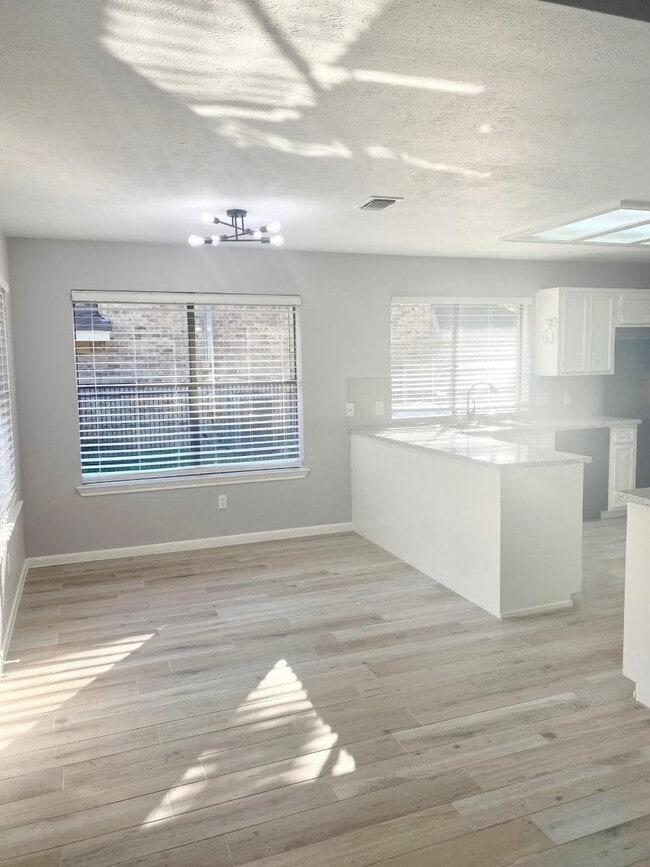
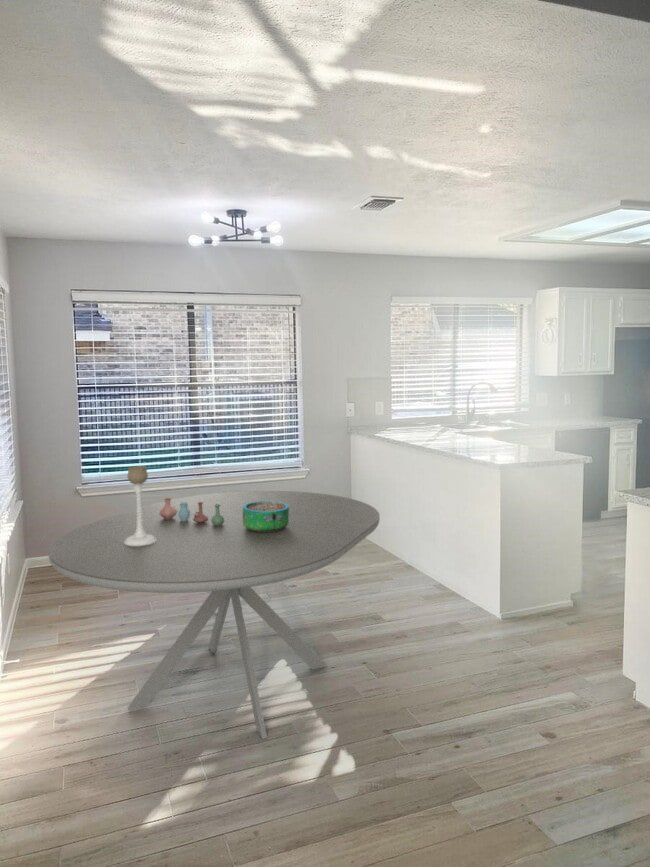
+ decorative bowl [243,501,289,532]
+ vase [159,496,224,525]
+ dining table [47,490,381,740]
+ candle holder [124,465,157,546]
